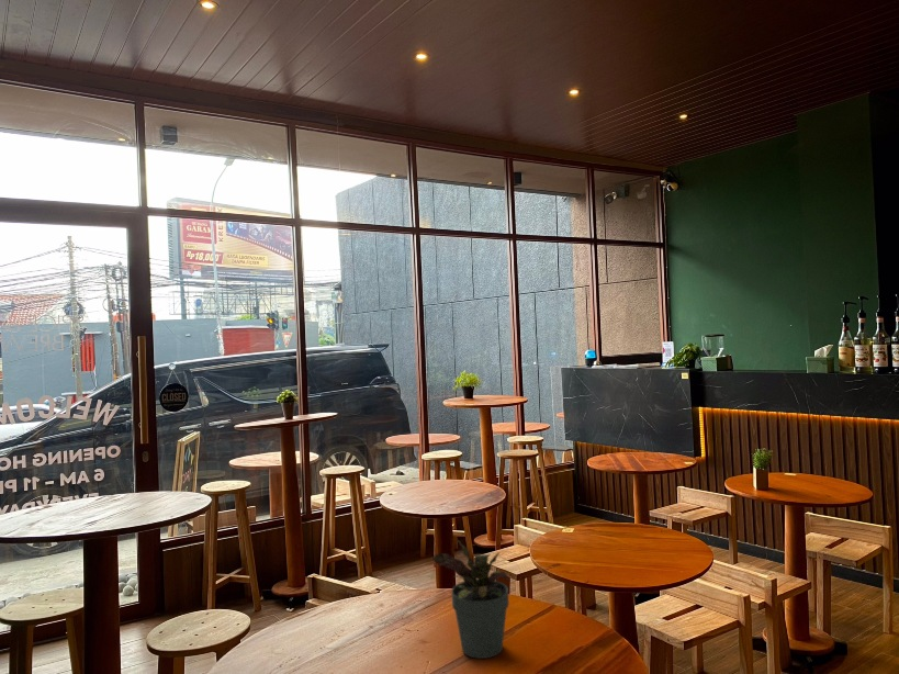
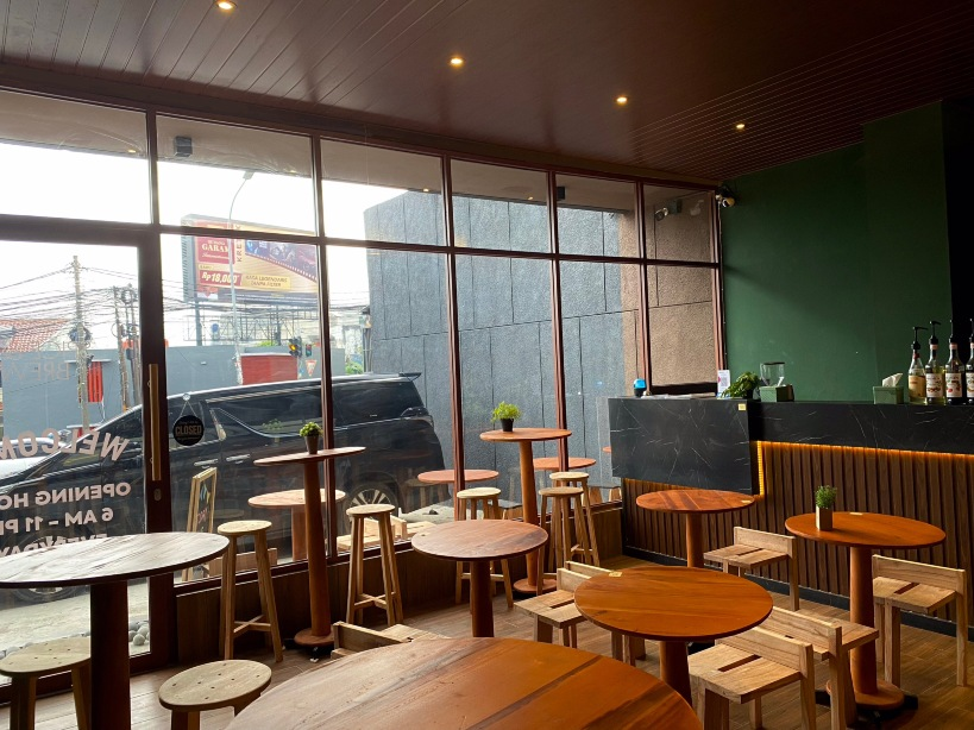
- potted plant [431,539,510,660]
